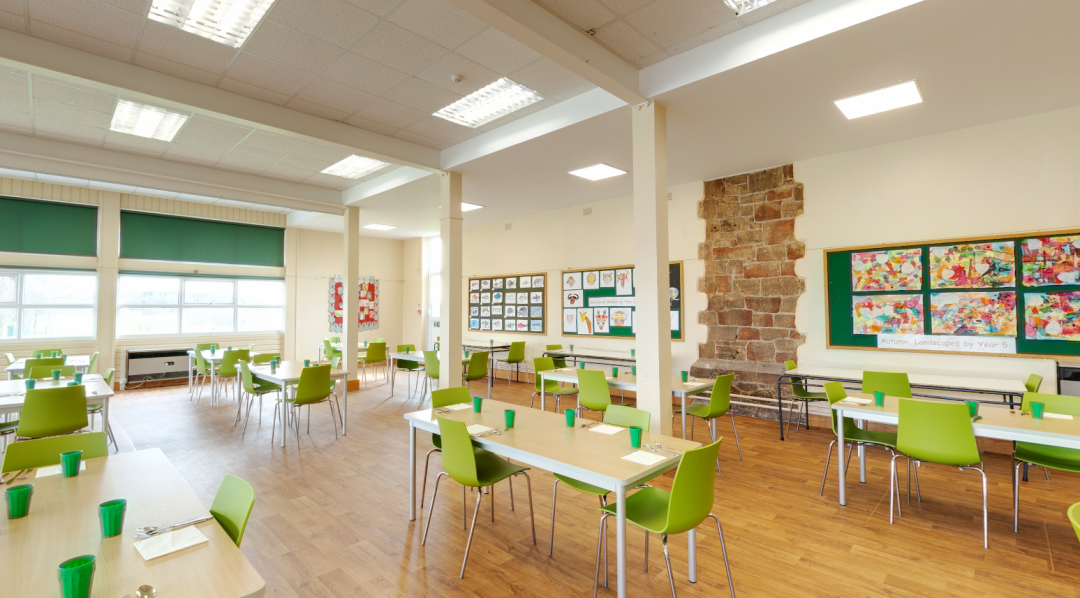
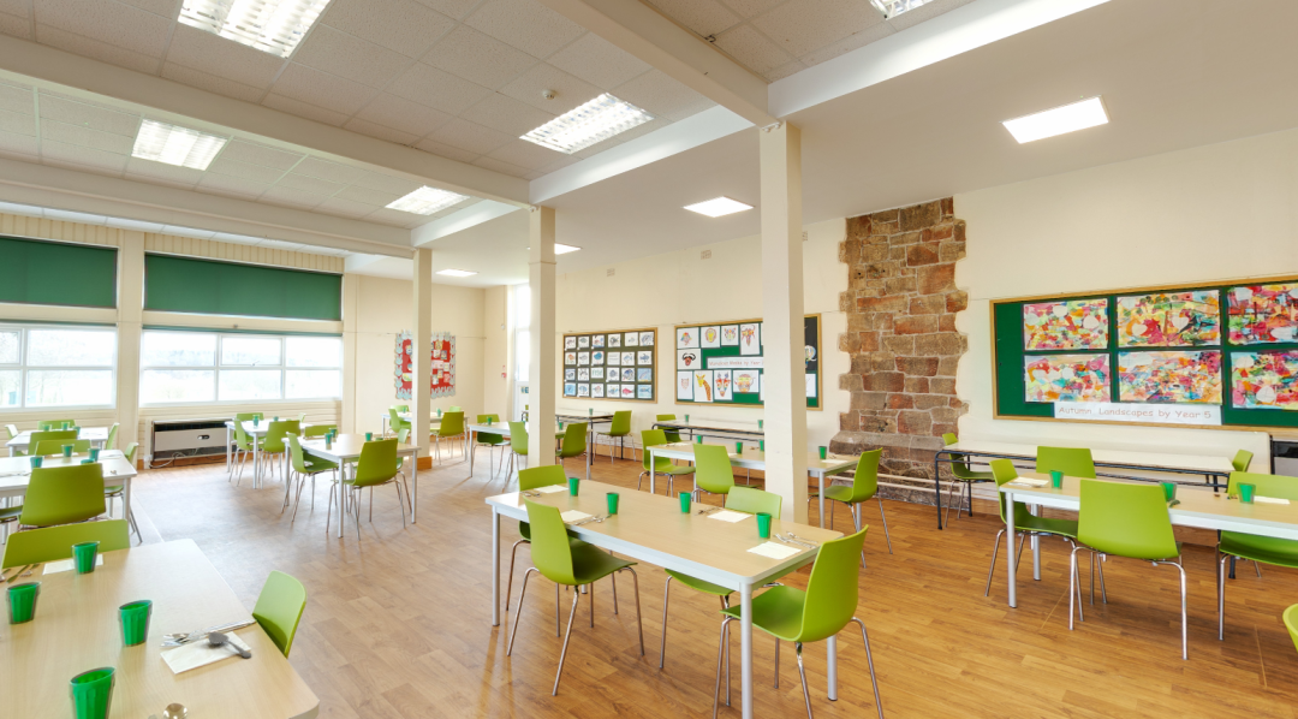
+ spoon [207,631,252,659]
